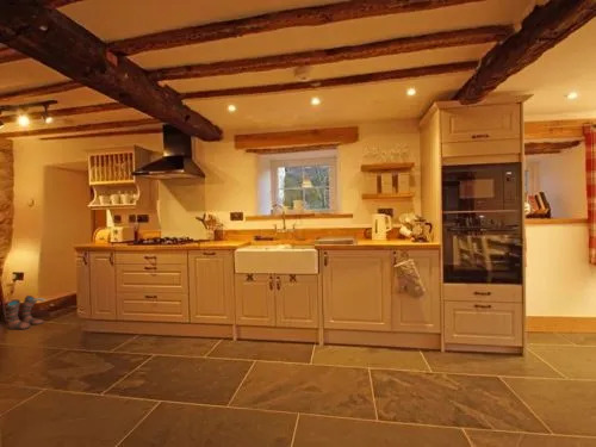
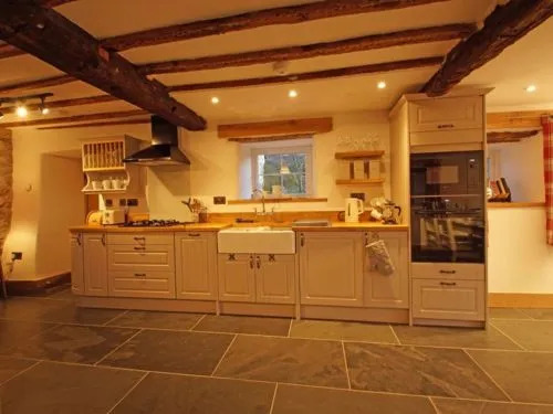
- boots [5,294,46,330]
